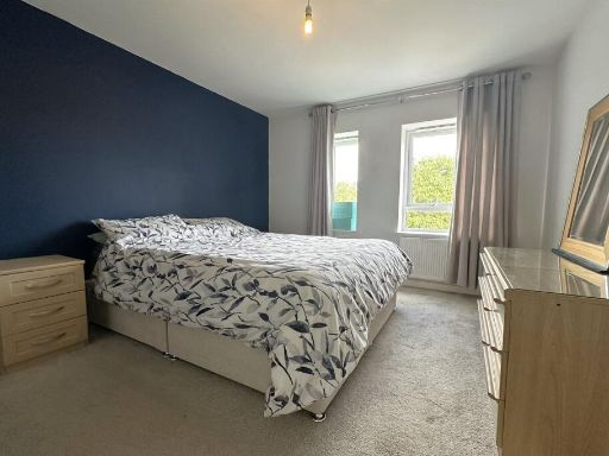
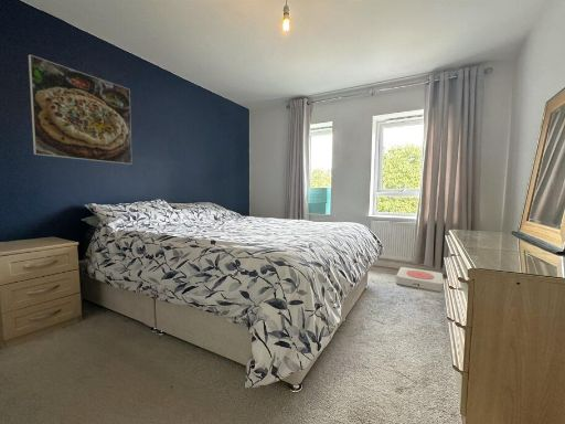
+ air purifier [395,266,445,293]
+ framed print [28,54,132,166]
